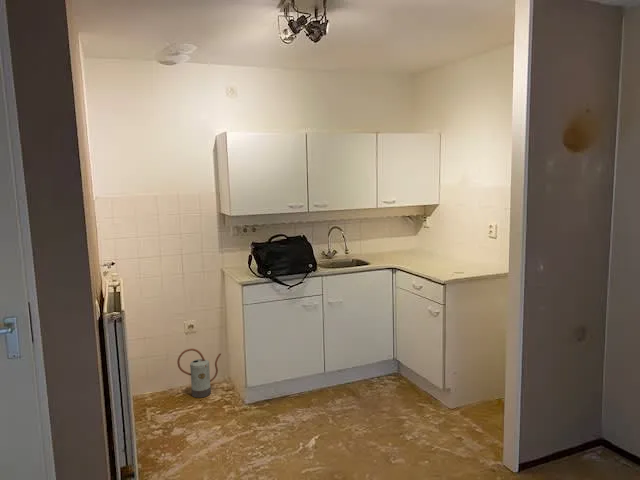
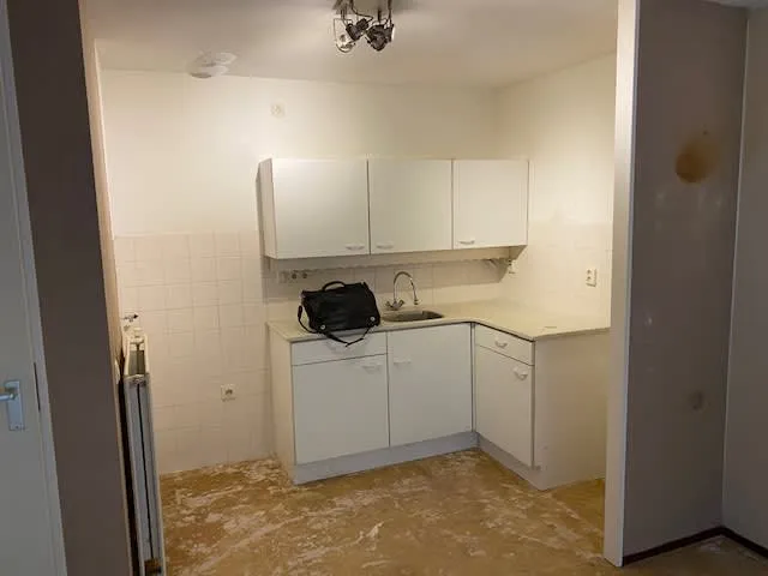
- watering can [176,348,222,399]
